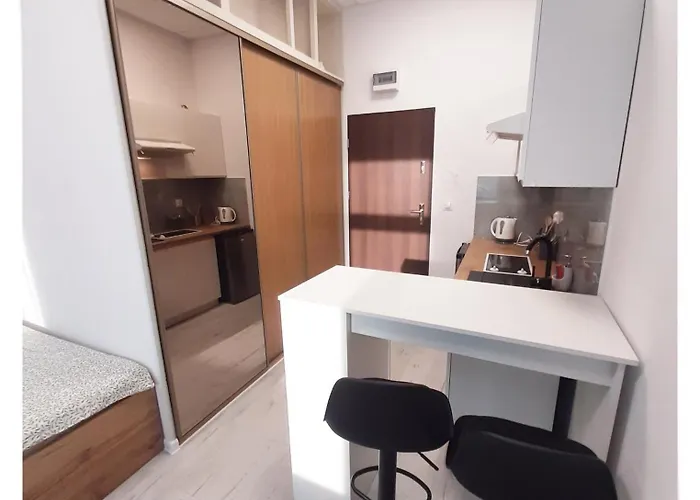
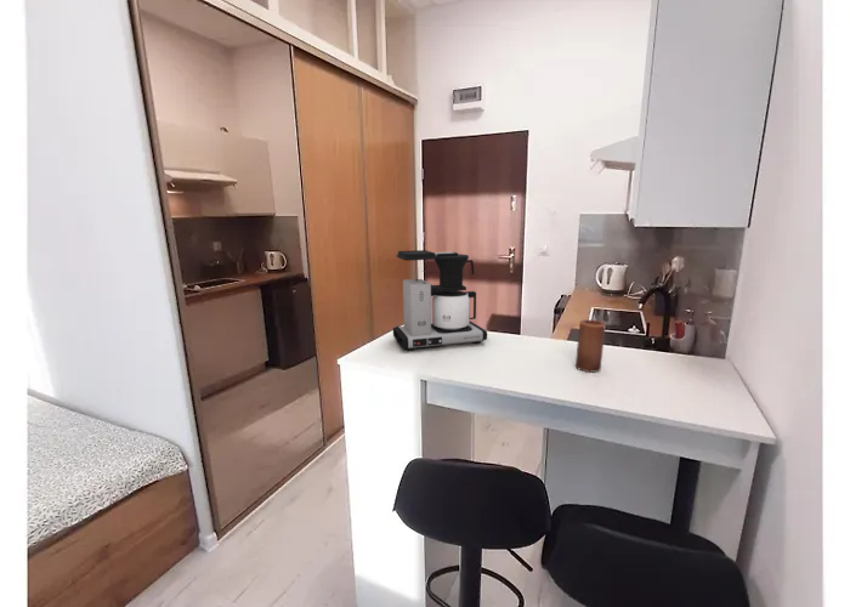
+ coffee maker [392,249,488,352]
+ candle [574,318,607,373]
